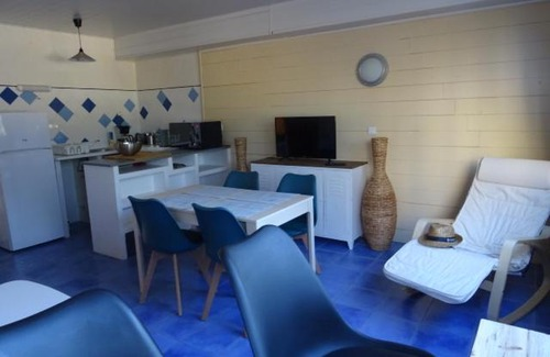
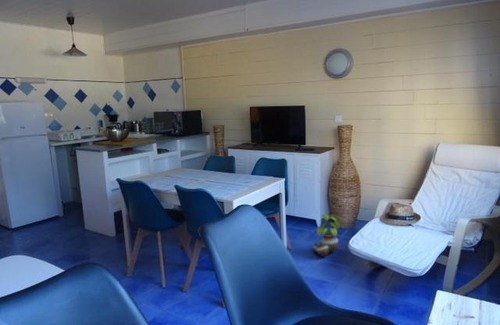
+ potted plant [312,213,341,258]
